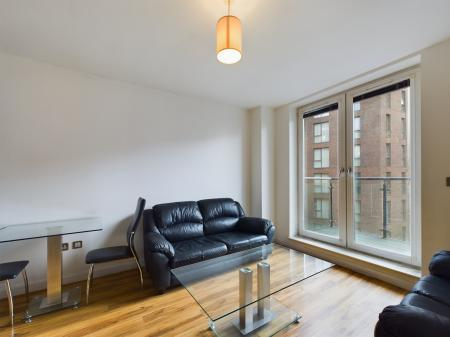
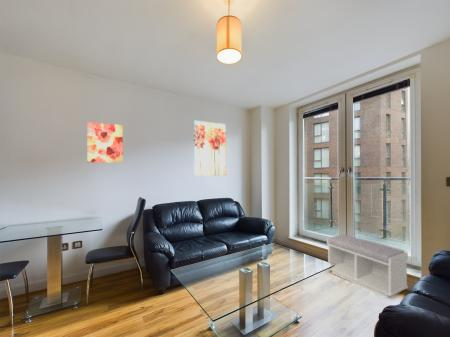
+ wall art [86,121,124,164]
+ wall art [193,120,227,177]
+ bench [326,234,409,299]
